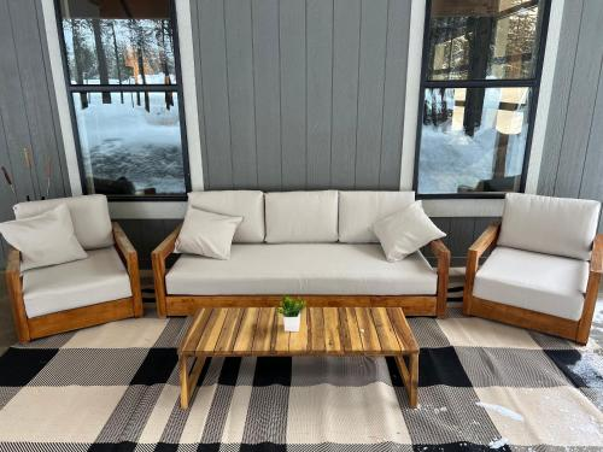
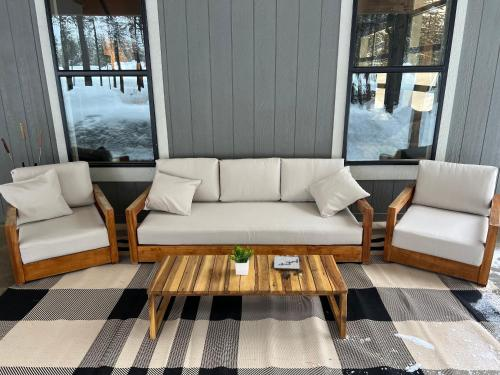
+ board game [270,253,304,279]
